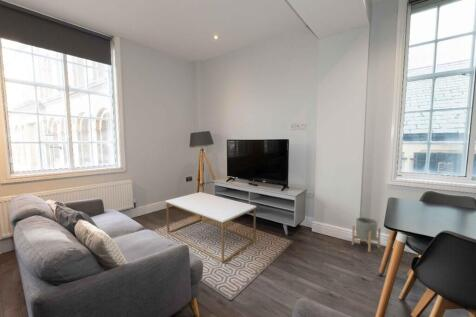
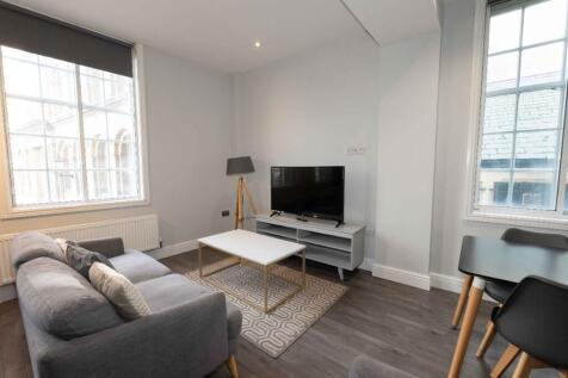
- planter [351,216,382,253]
